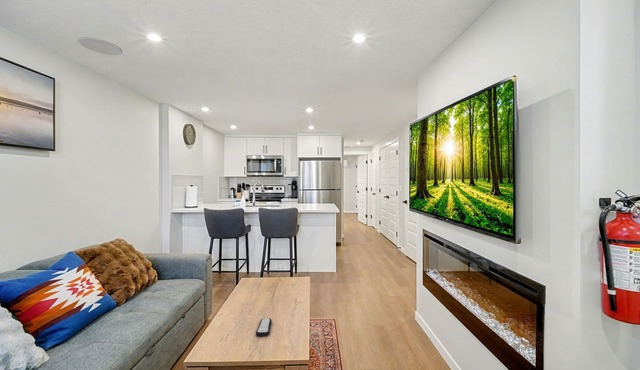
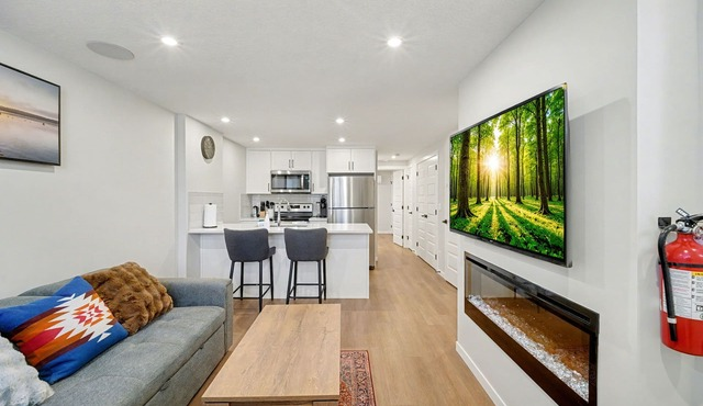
- remote control [255,317,273,337]
